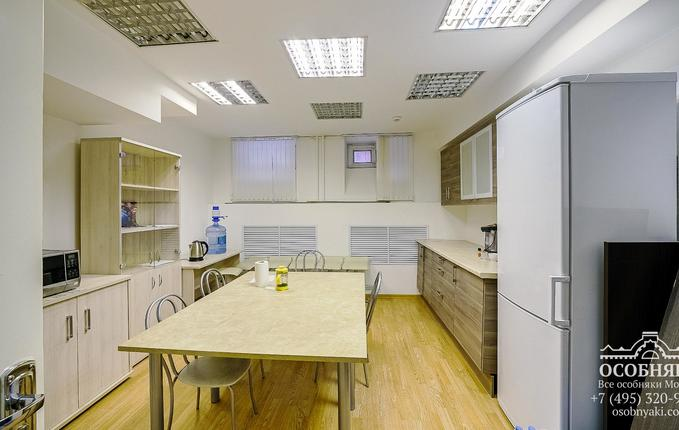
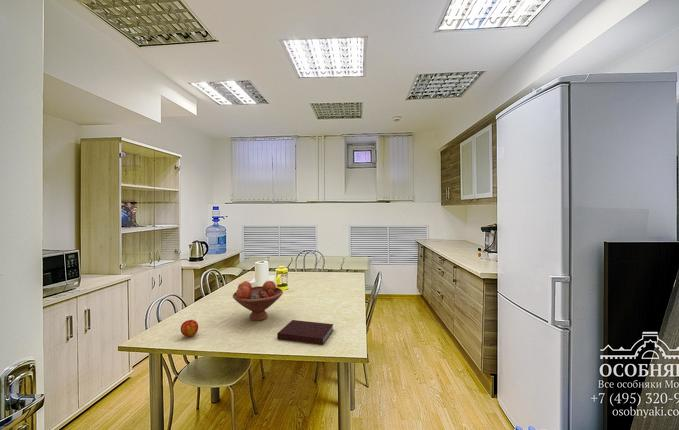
+ notebook [276,319,335,346]
+ fruit bowl [232,280,284,322]
+ apple [180,319,199,338]
